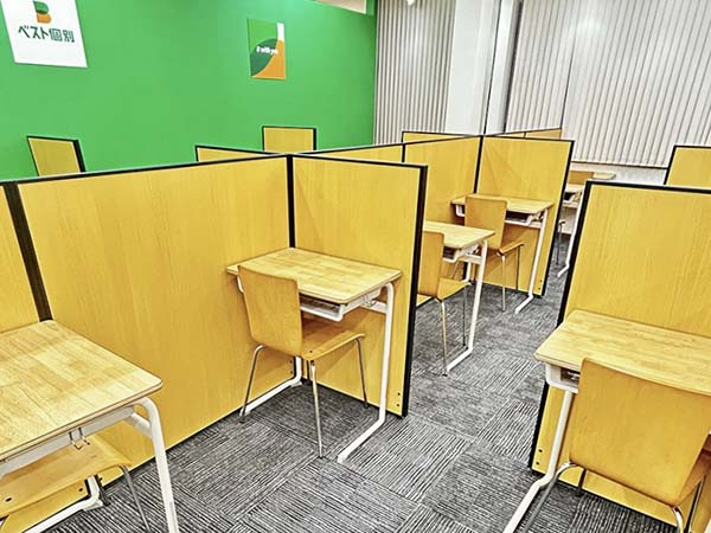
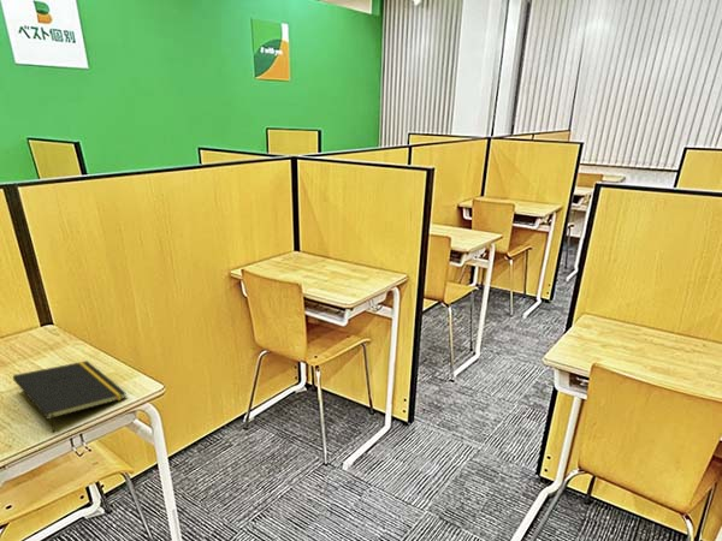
+ notepad [12,359,128,434]
